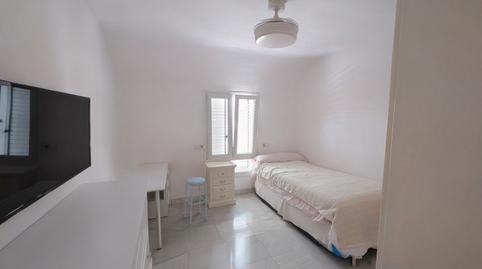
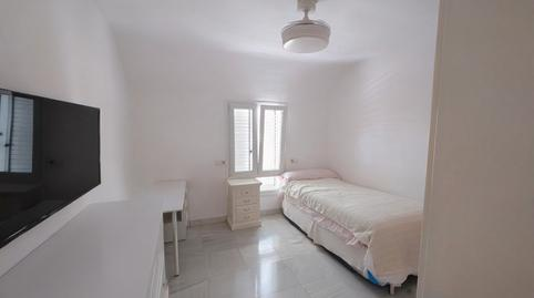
- stool [183,176,208,225]
